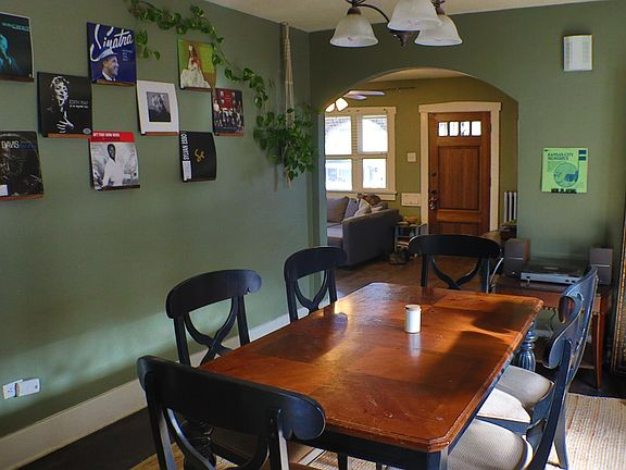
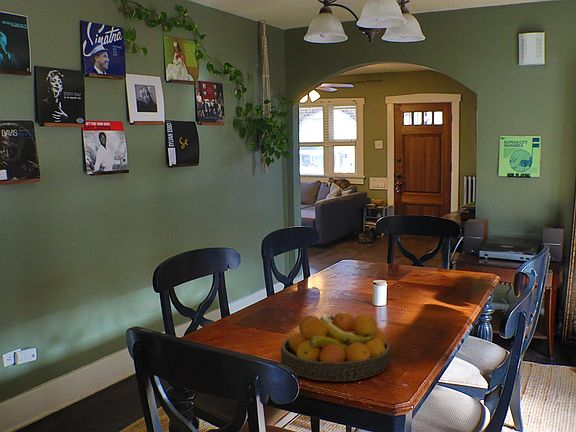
+ fruit bowl [280,311,391,382]
